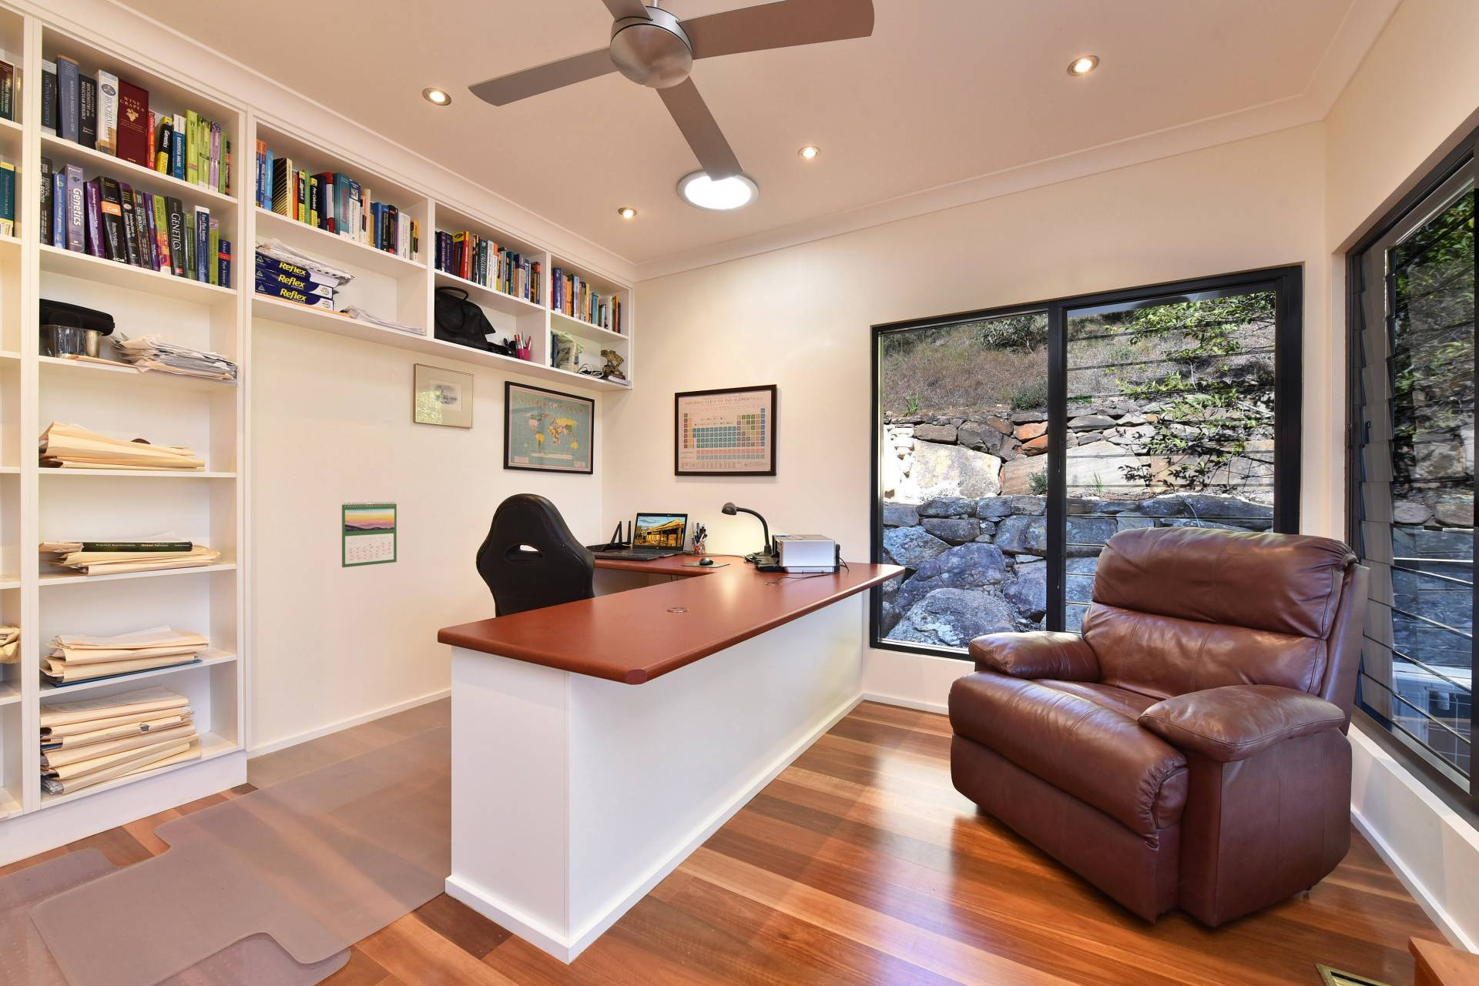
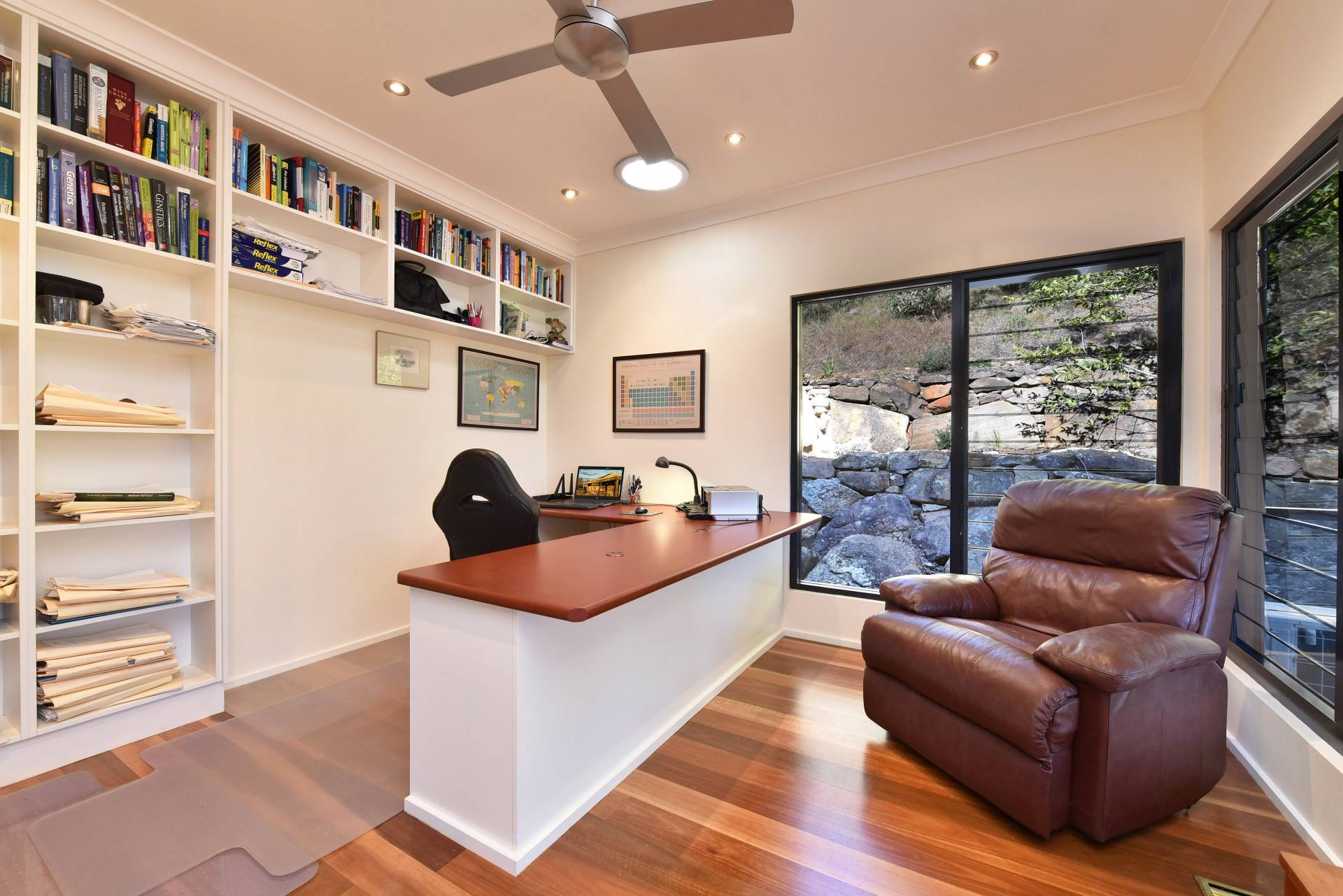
- calendar [341,501,398,568]
